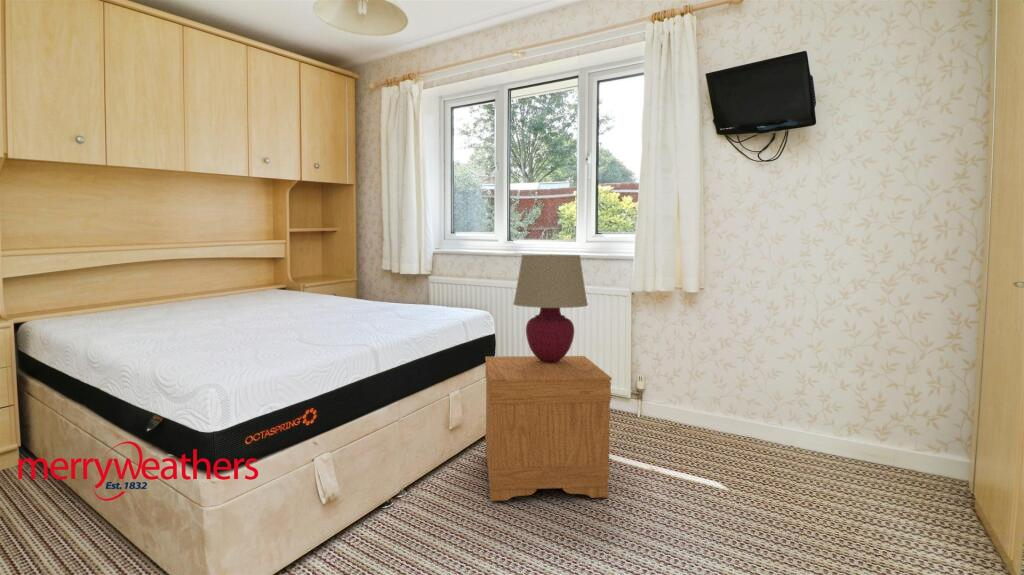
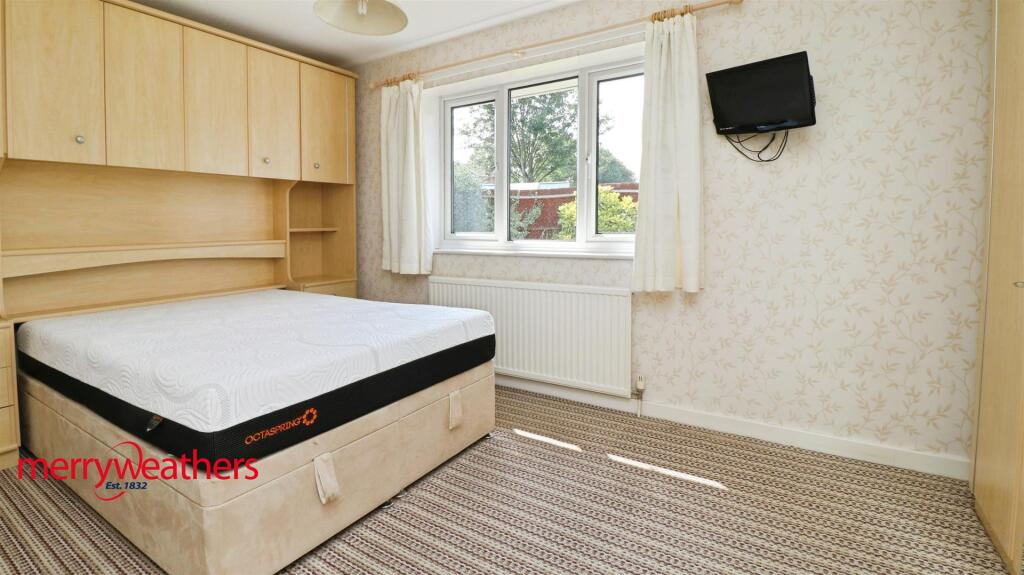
- nightstand [484,355,613,502]
- table lamp [512,253,589,362]
